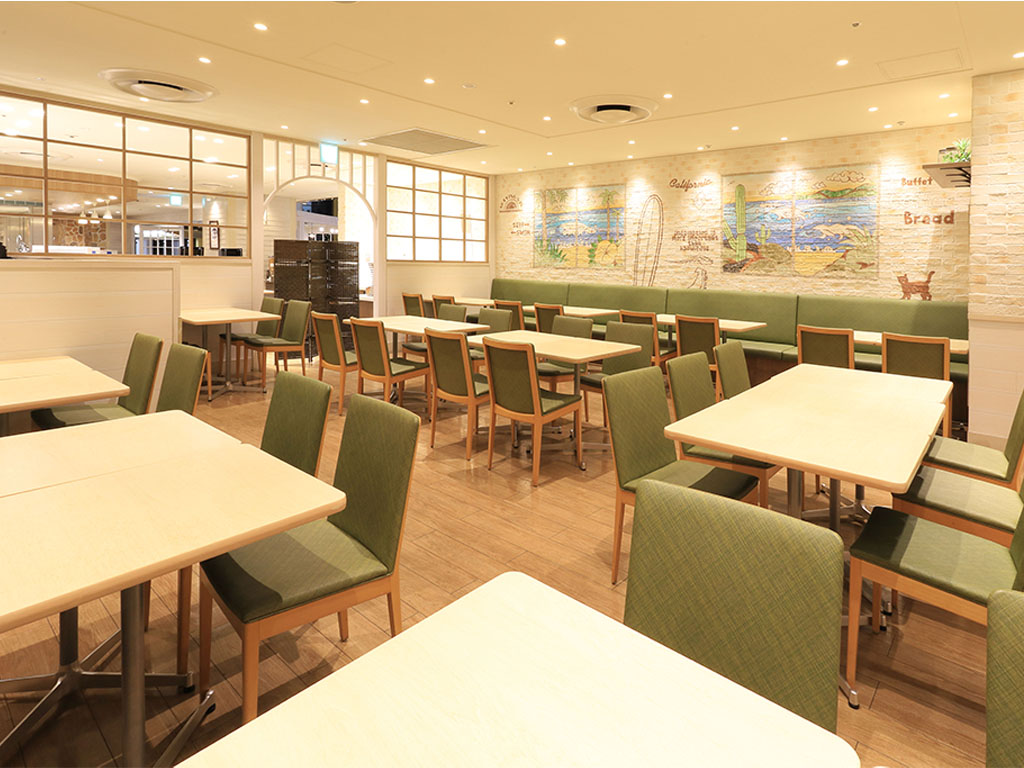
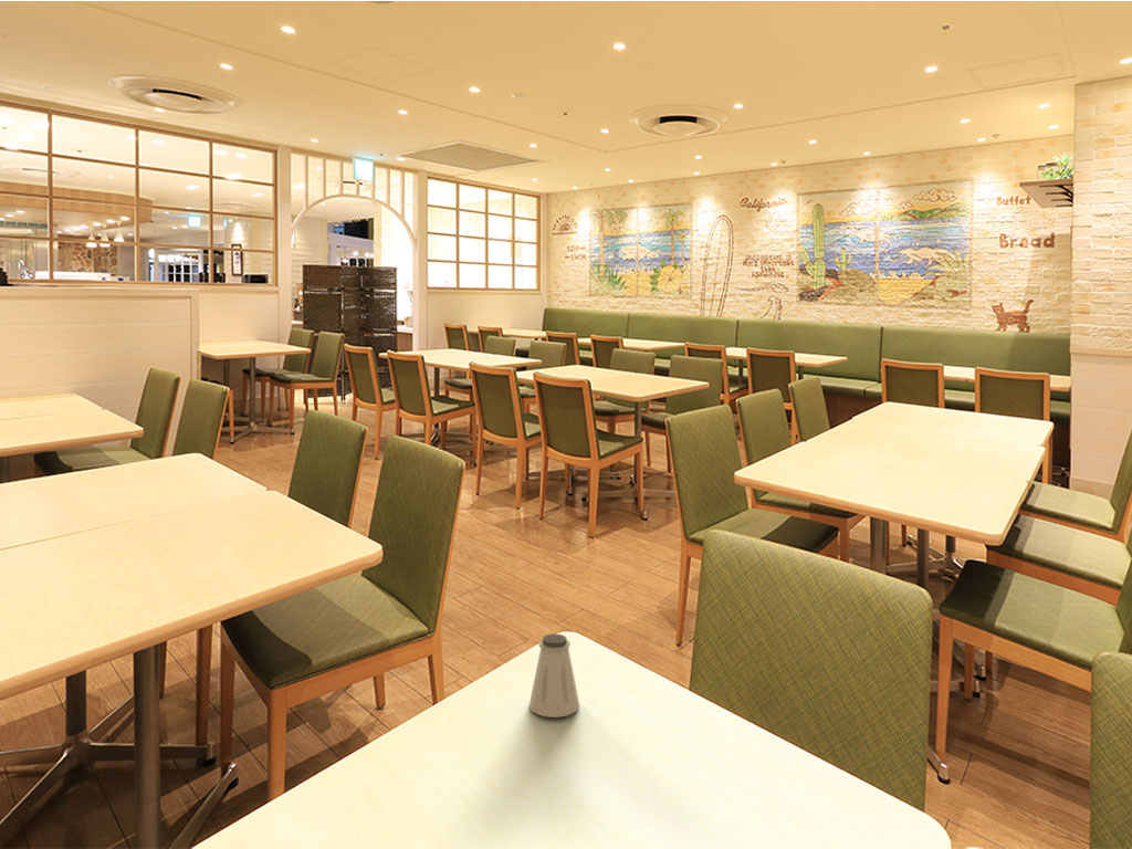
+ saltshaker [528,632,580,719]
